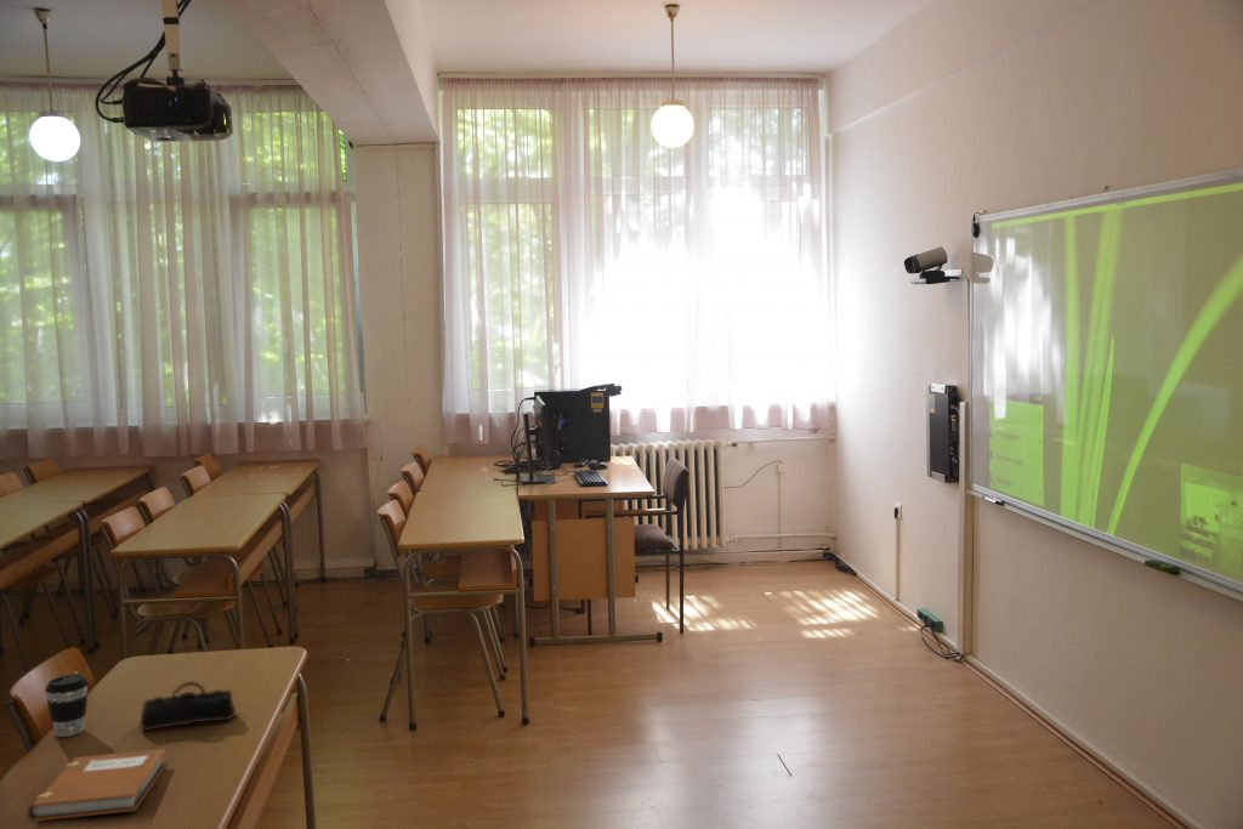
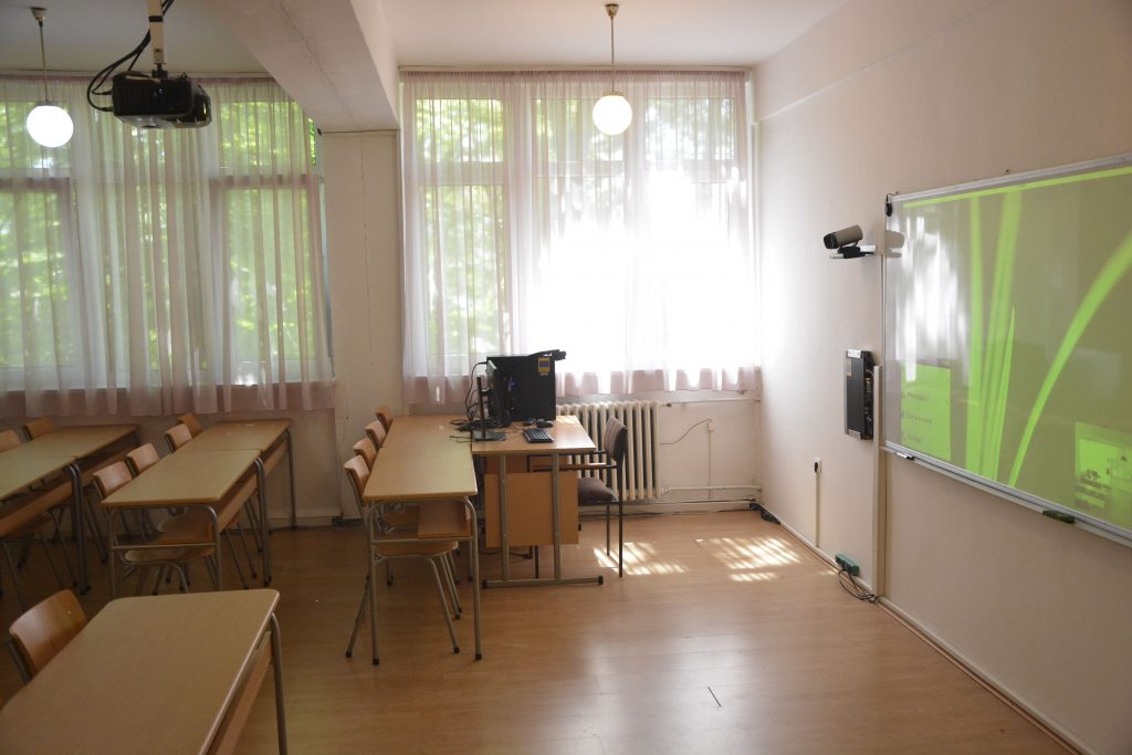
- pencil case [138,681,237,732]
- coffee cup [44,674,90,738]
- notebook [25,748,169,822]
